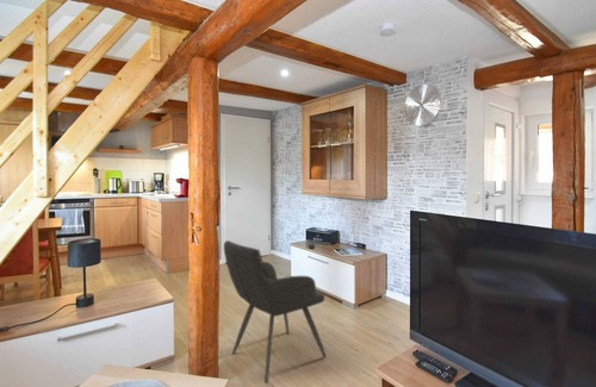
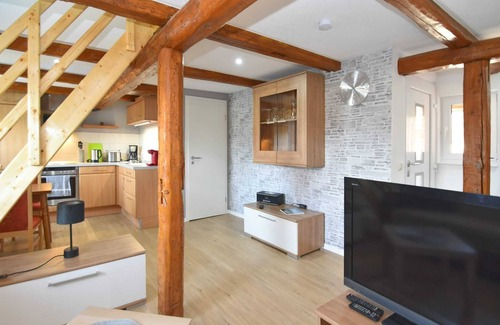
- armchair [223,239,328,385]
